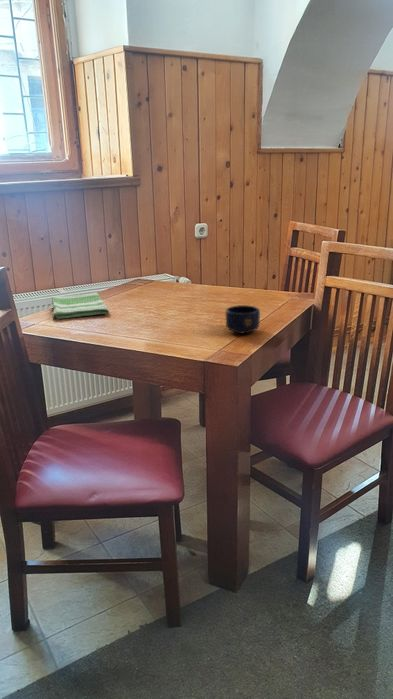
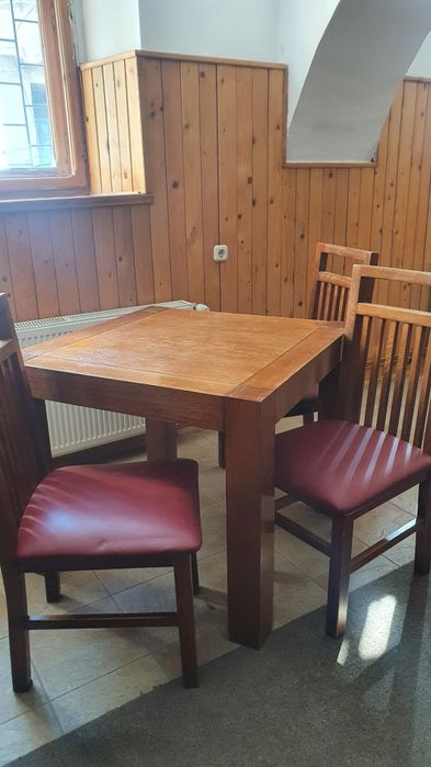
- dish towel [51,291,110,320]
- mug [225,304,261,335]
